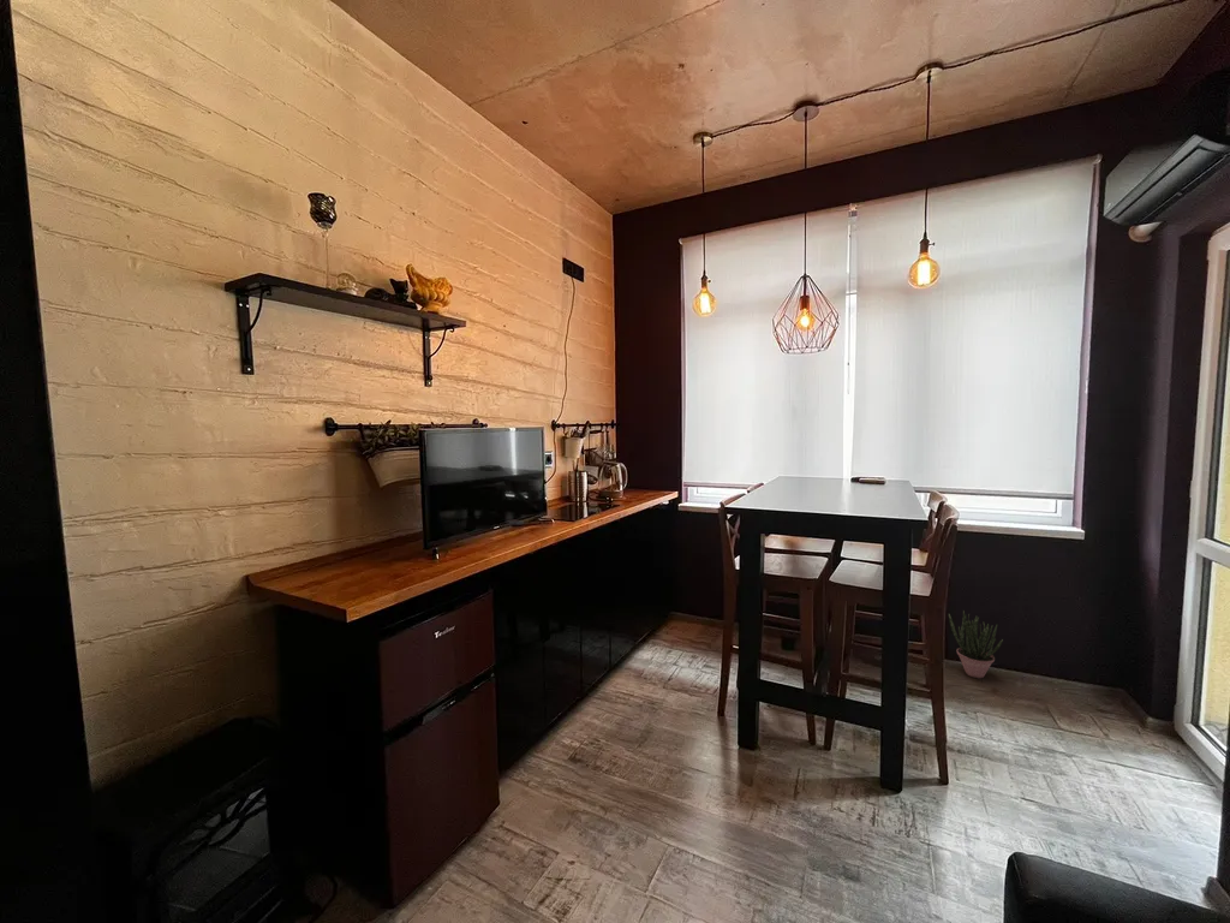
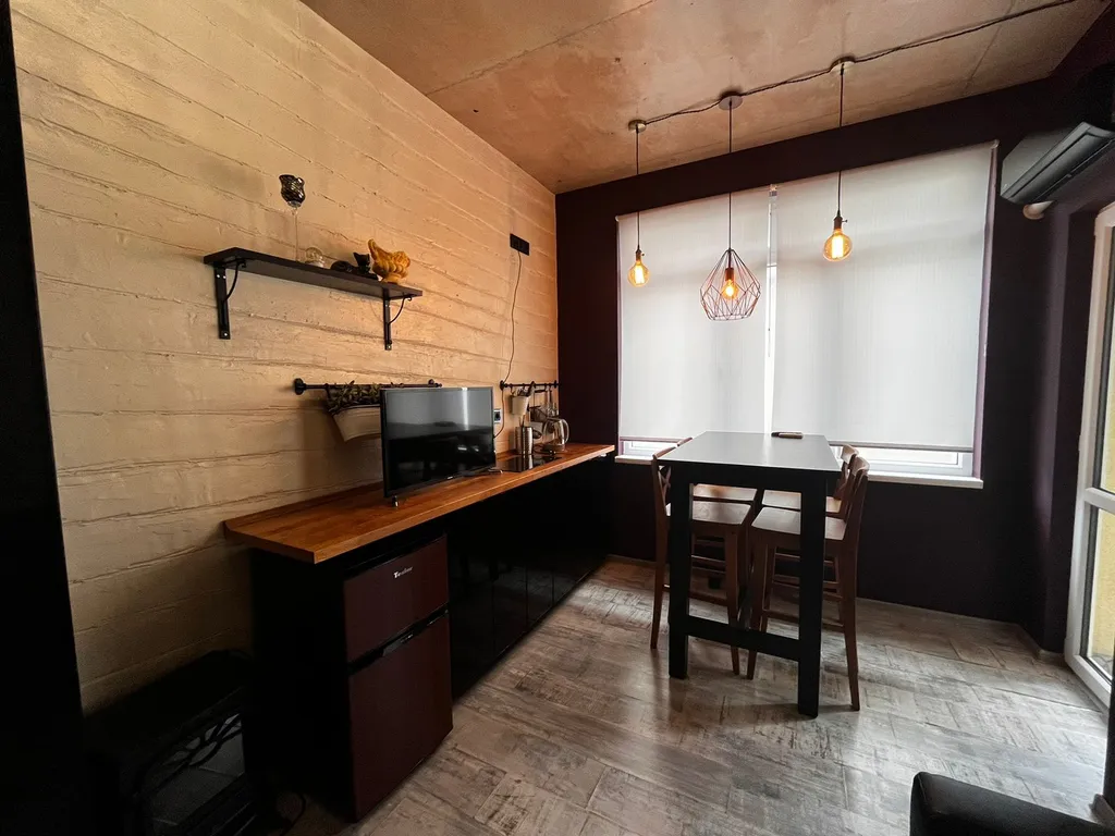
- potted plant [948,609,1004,679]
